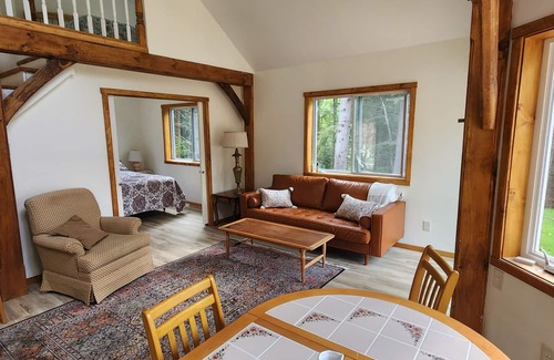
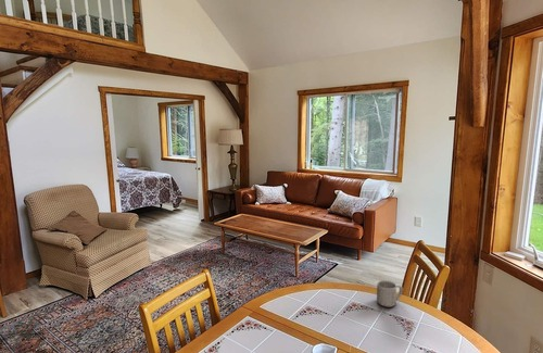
+ mug [376,279,404,308]
